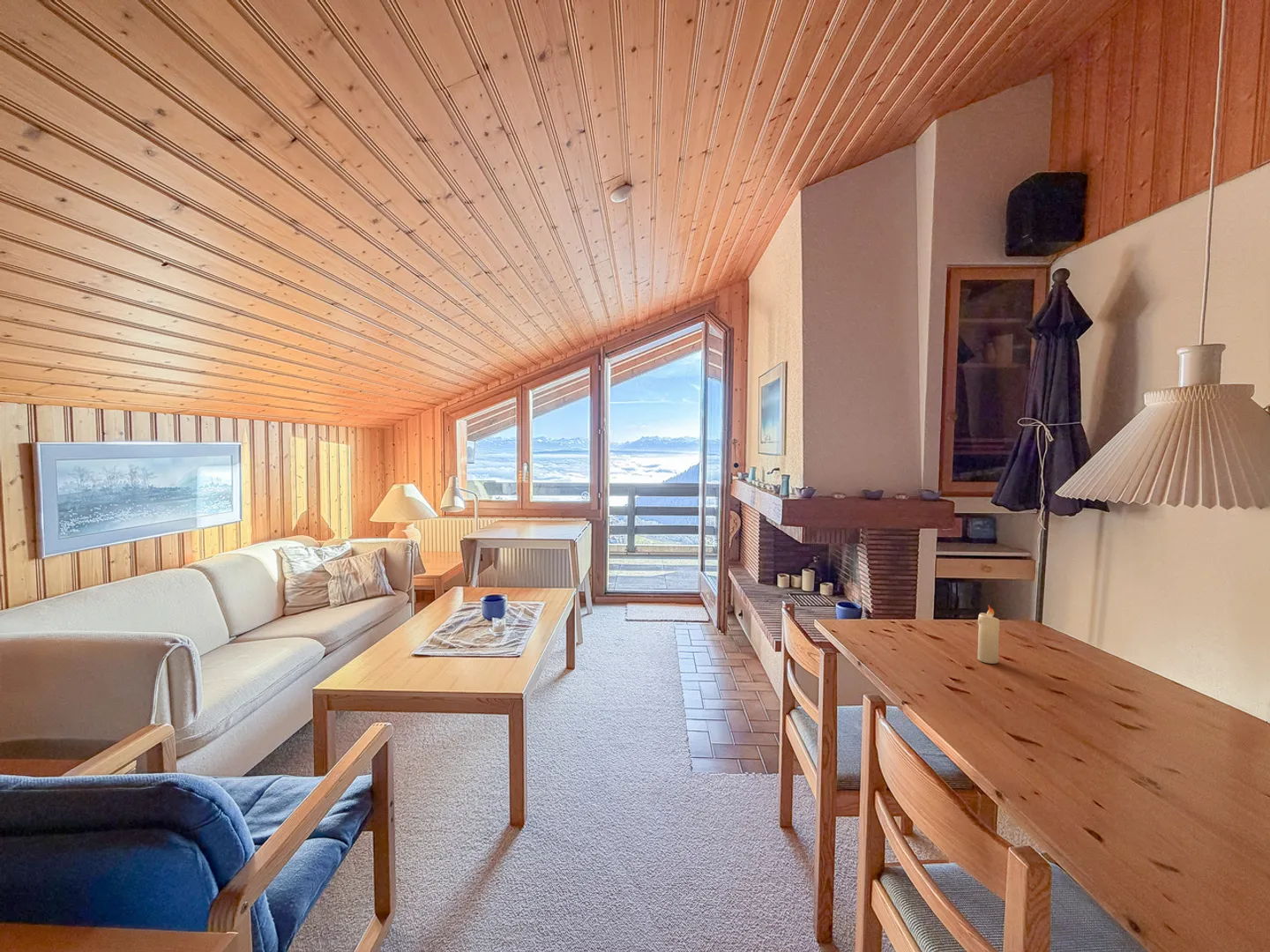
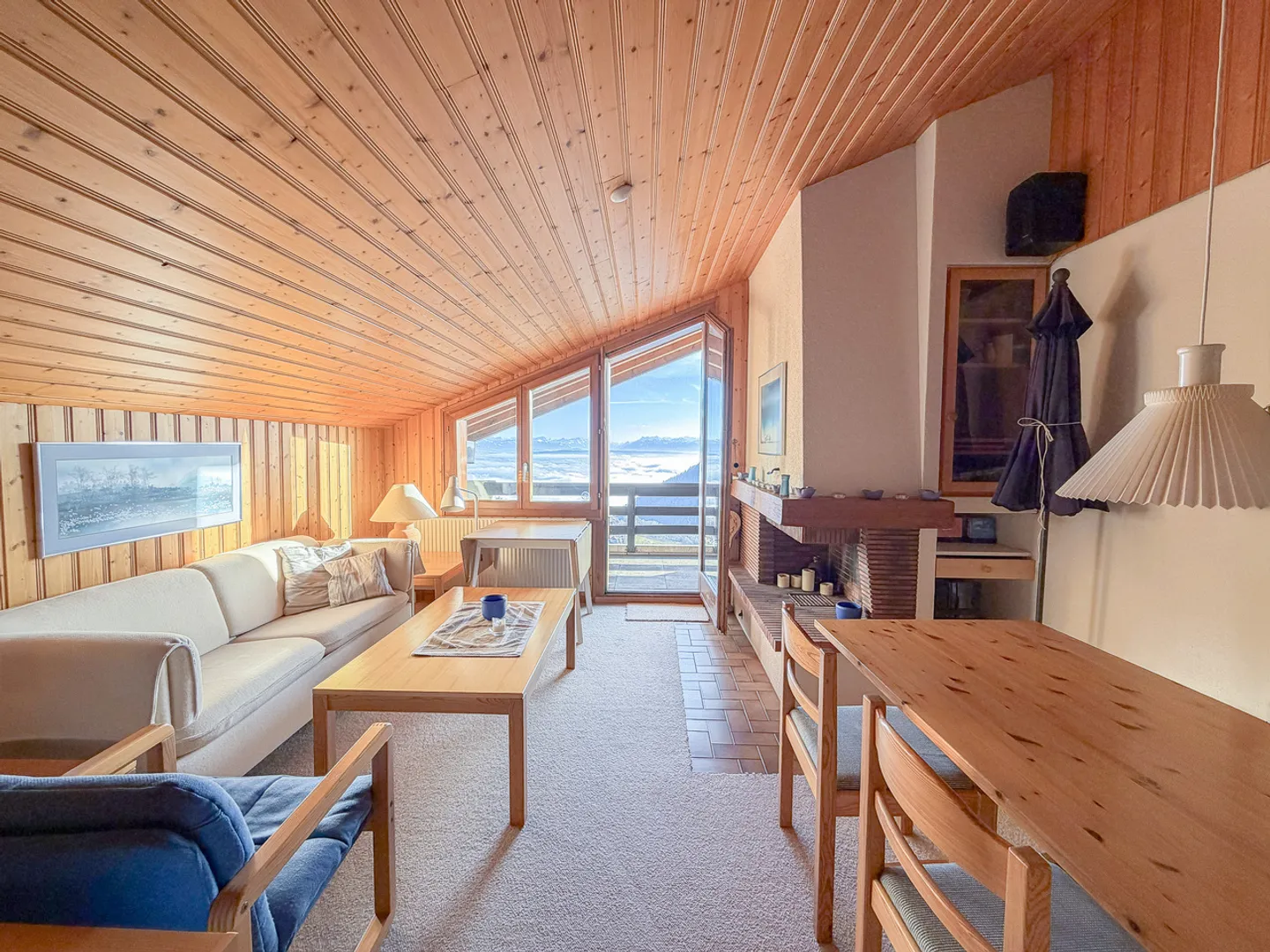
- candle [977,605,1000,665]
